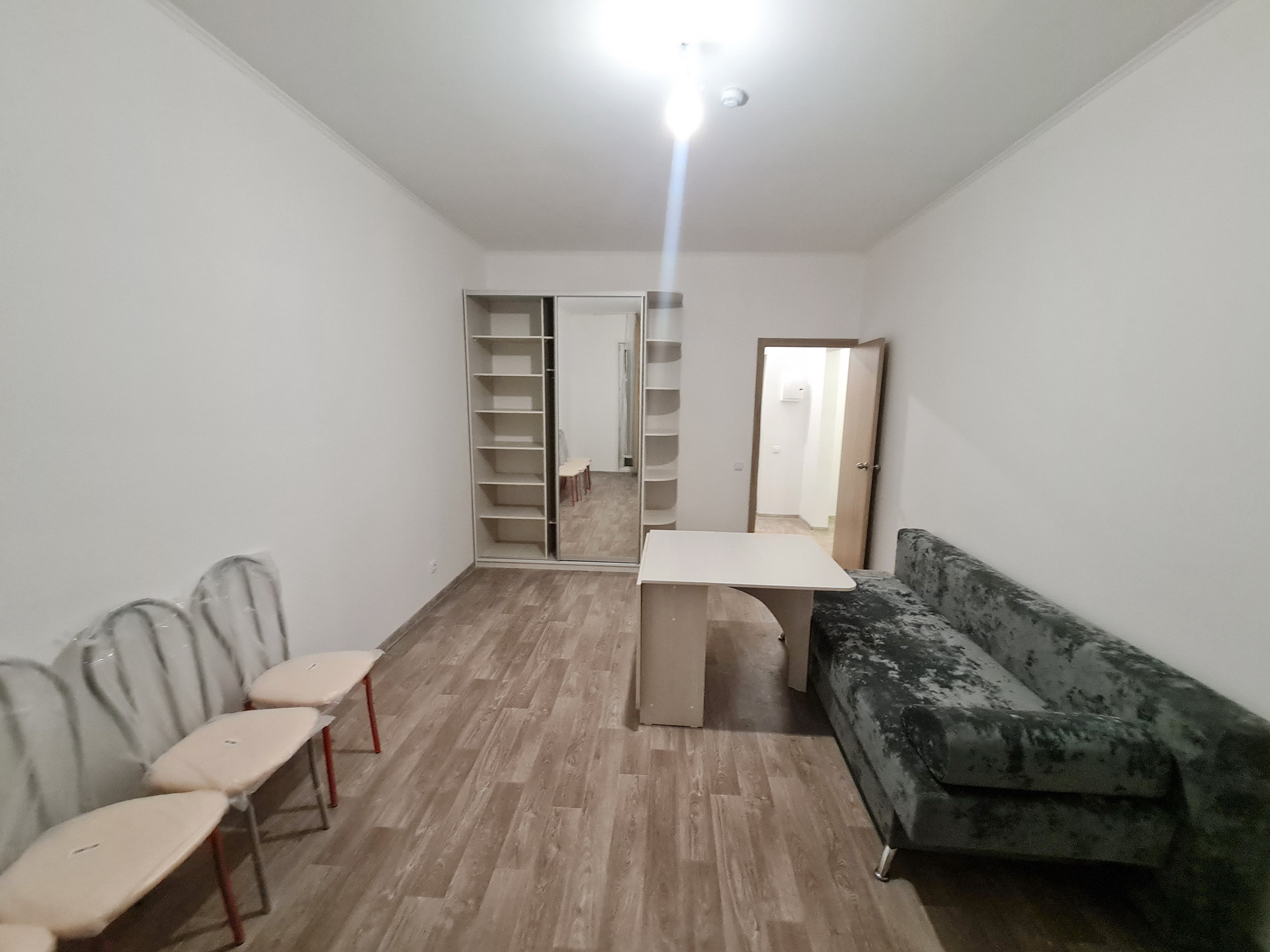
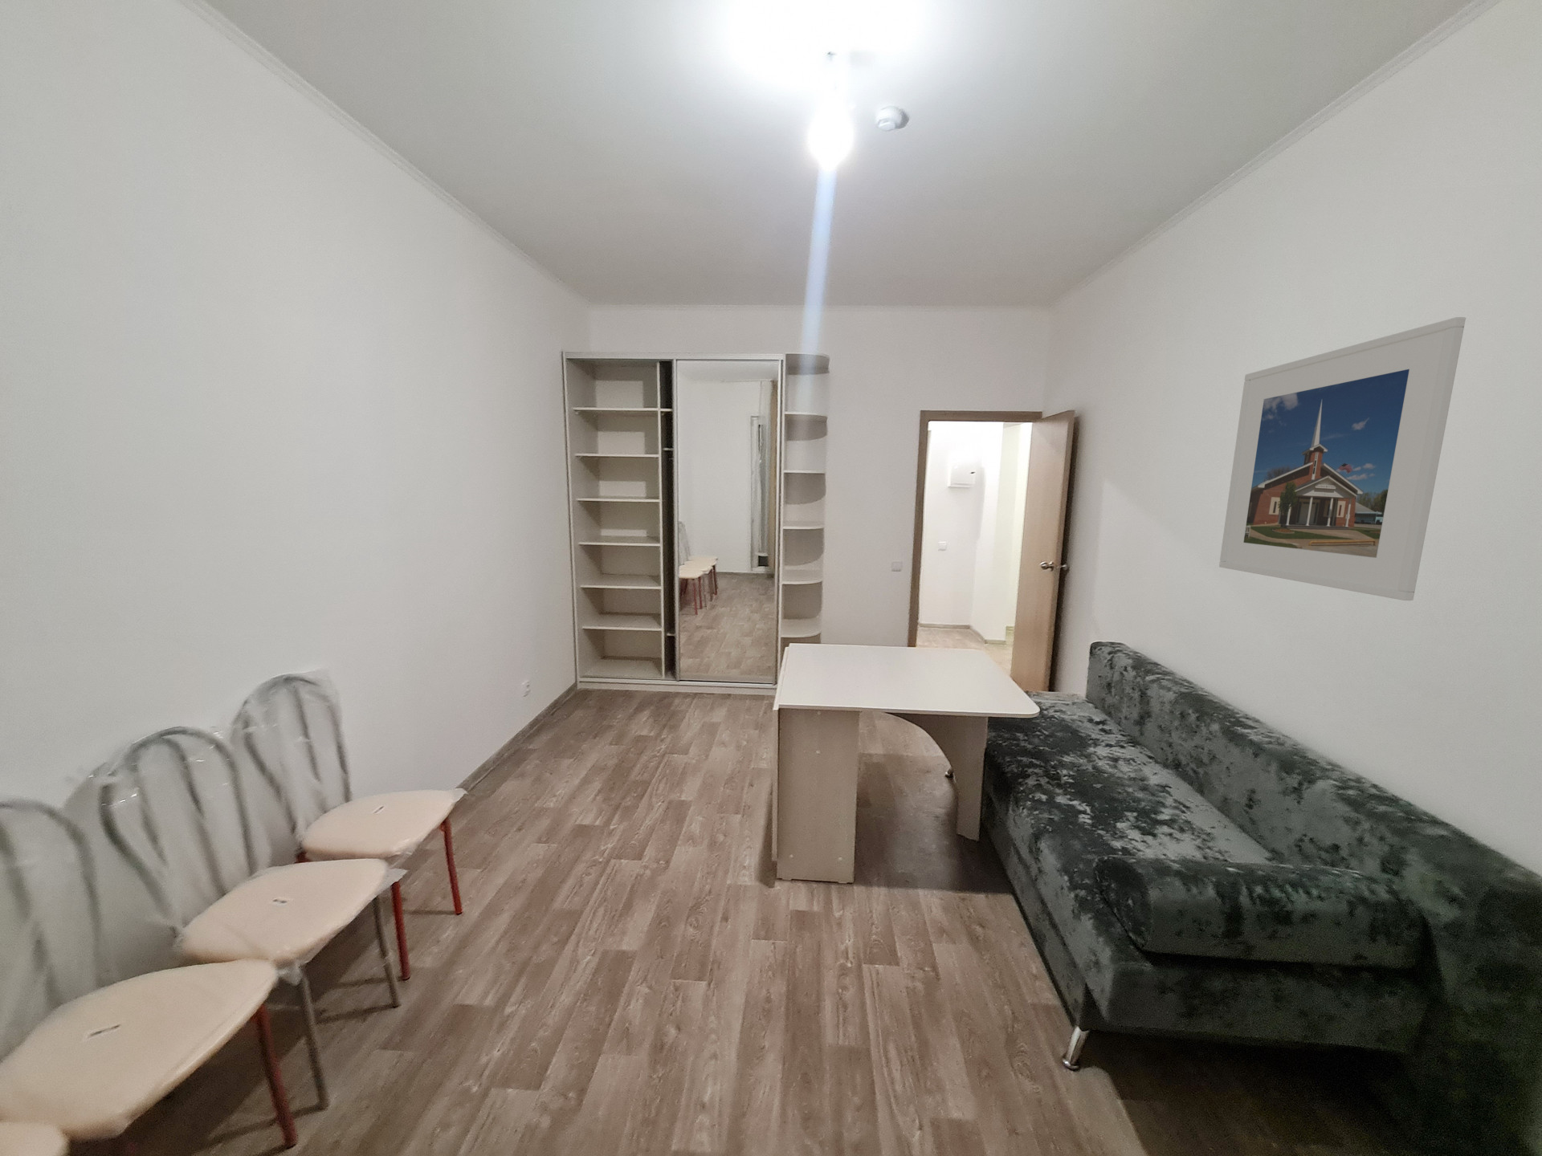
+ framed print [1218,316,1467,601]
